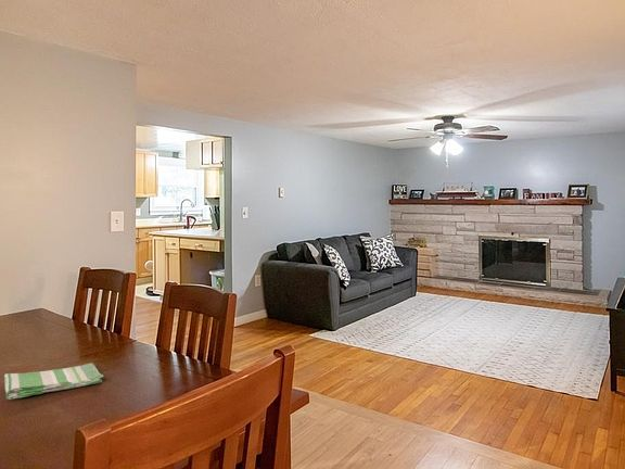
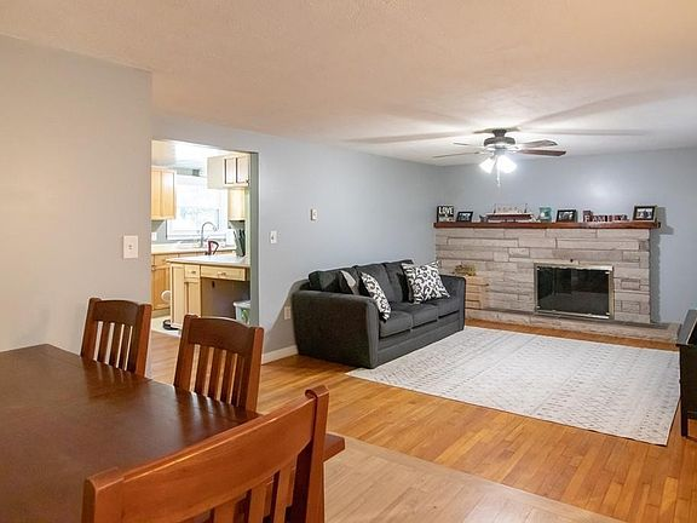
- dish towel [2,363,104,401]
